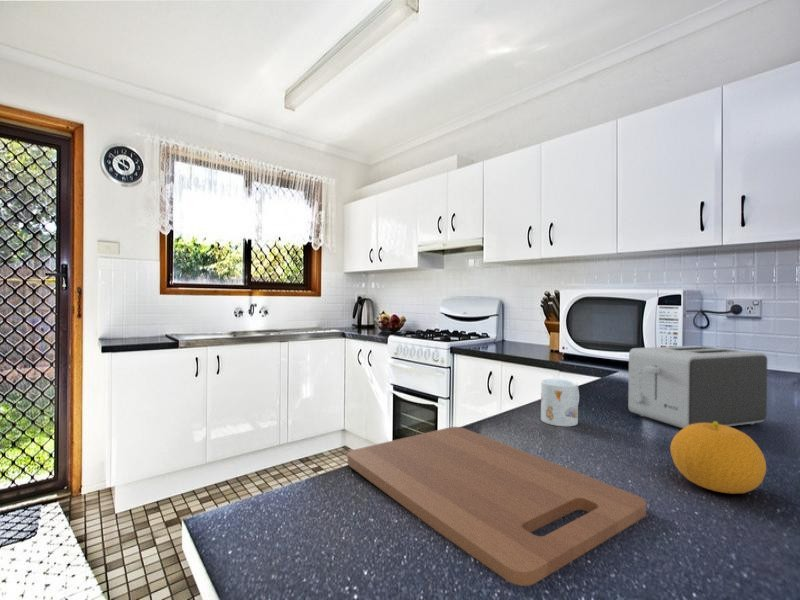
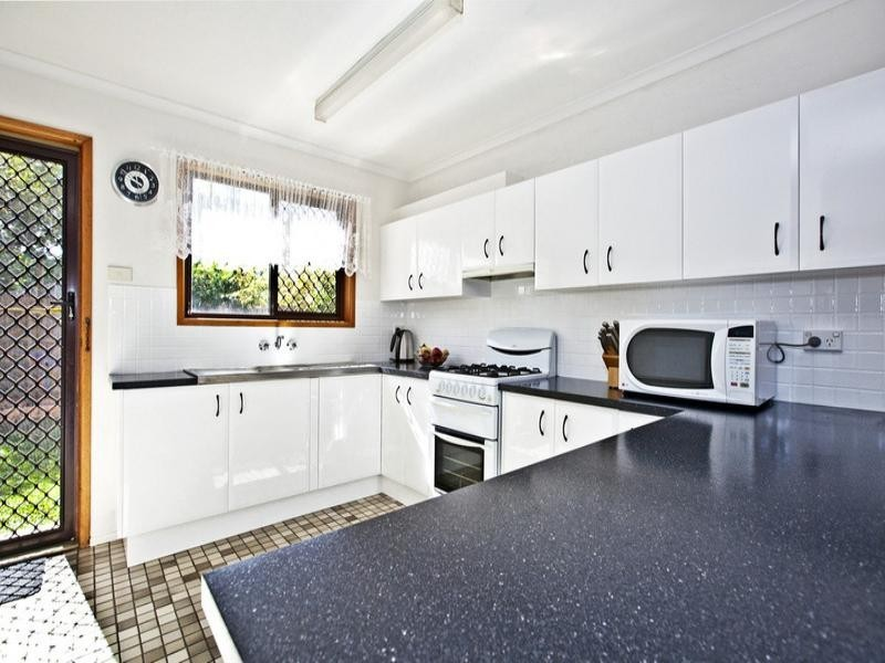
- mug [540,378,580,427]
- toaster [627,345,768,429]
- cutting board [346,426,647,587]
- fruit [669,421,767,495]
